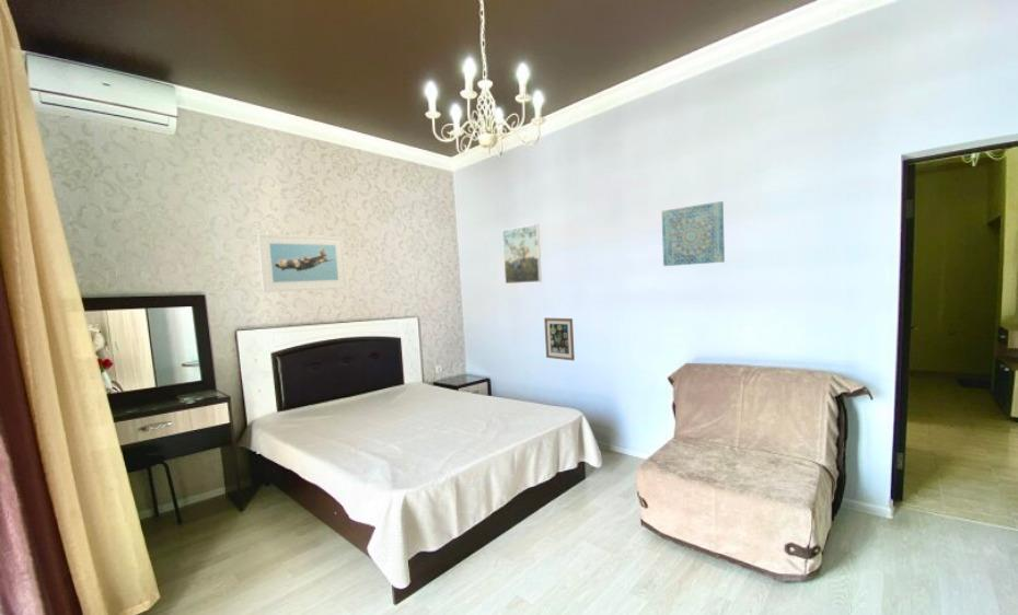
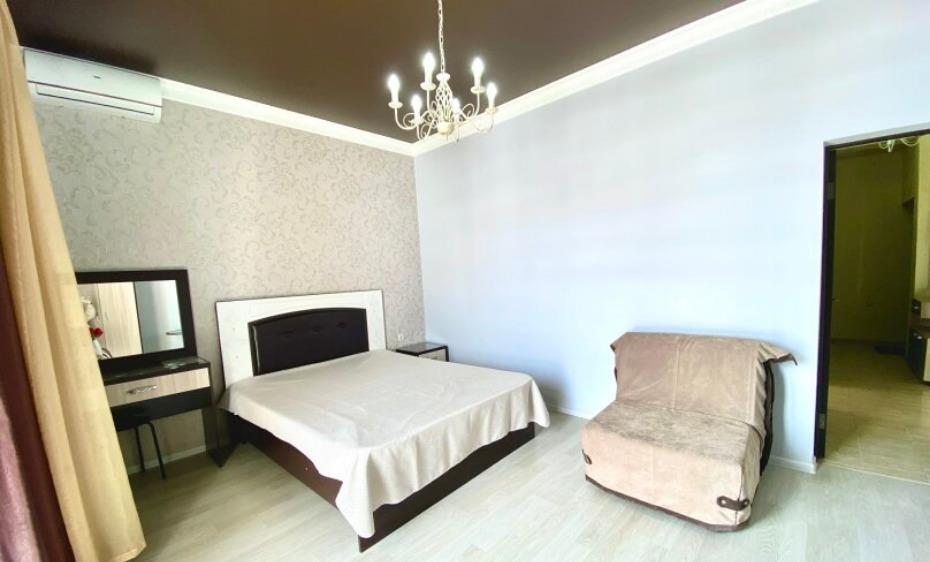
- wall art [661,200,726,267]
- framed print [256,232,348,293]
- wall art [543,316,576,361]
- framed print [501,223,543,285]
